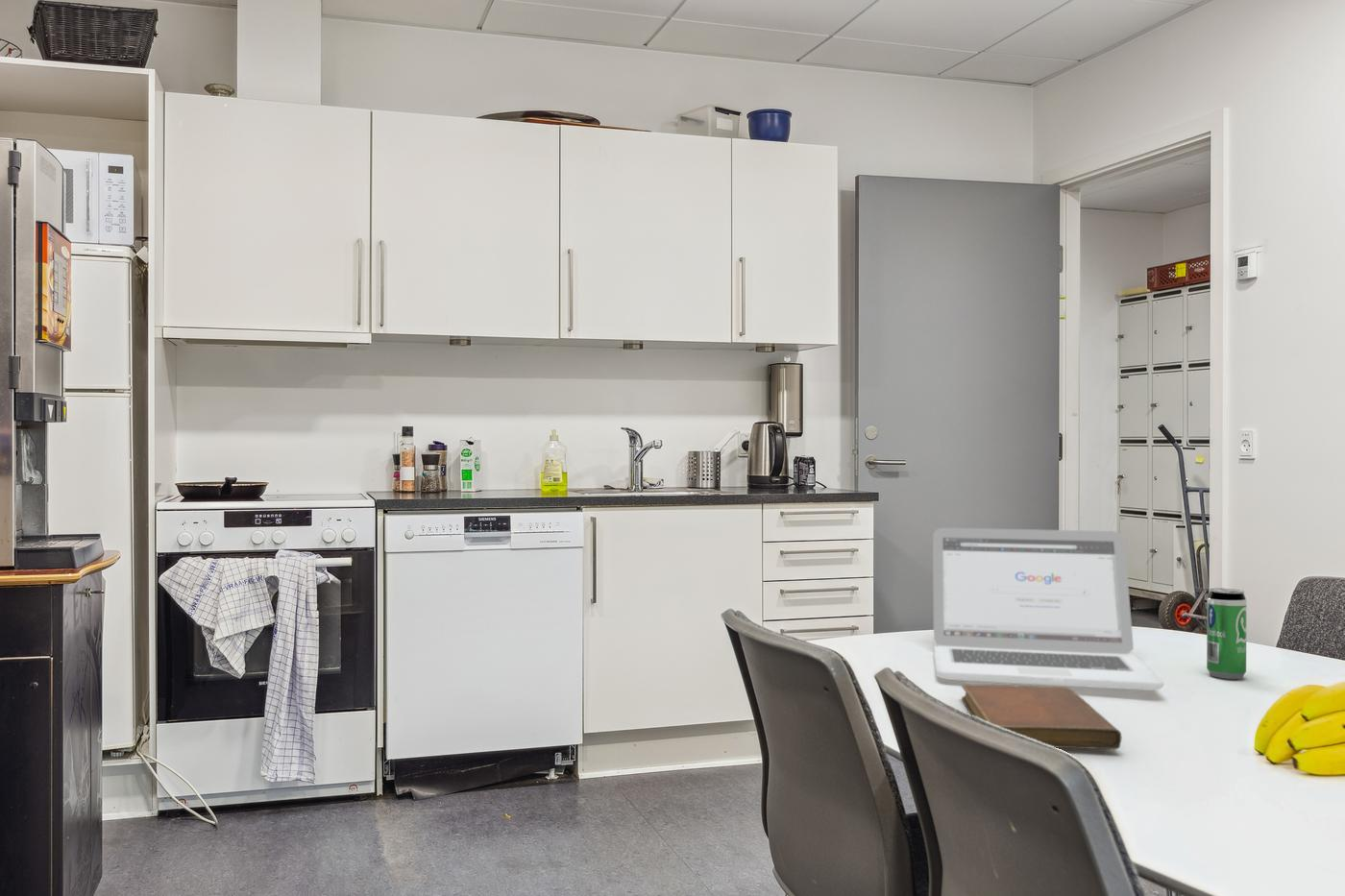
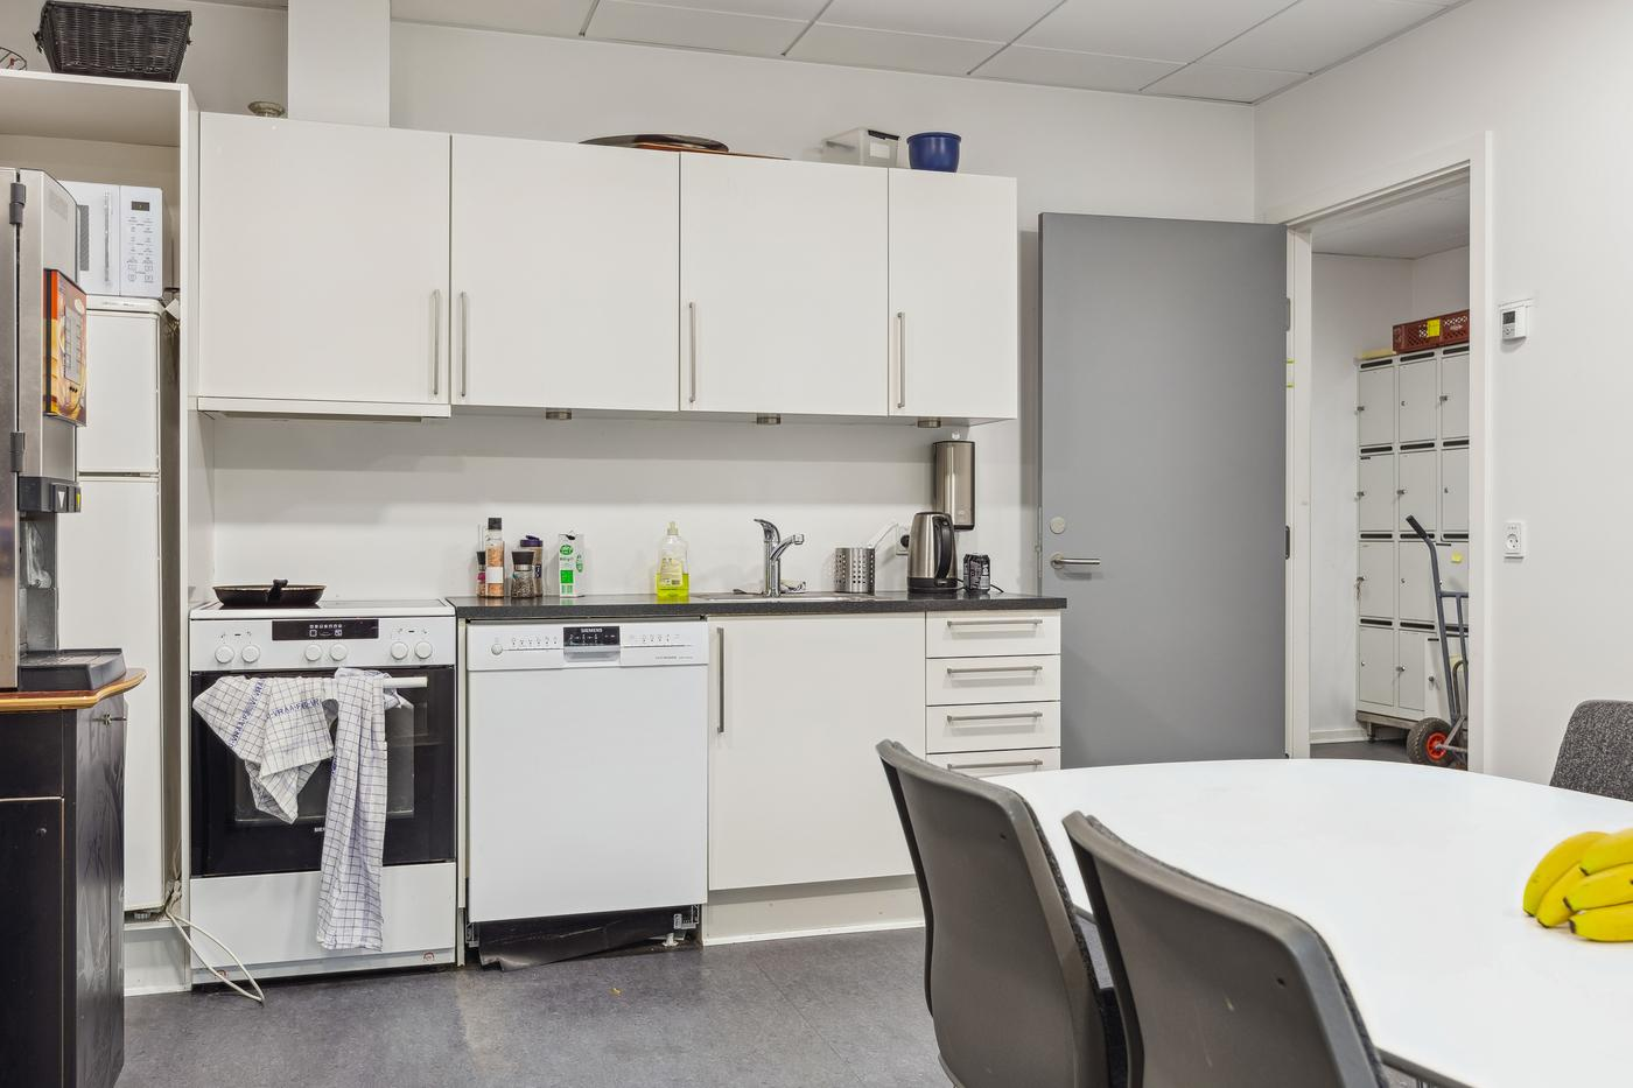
- beverage can [1206,587,1248,680]
- notebook [961,683,1122,750]
- laptop [932,526,1164,691]
